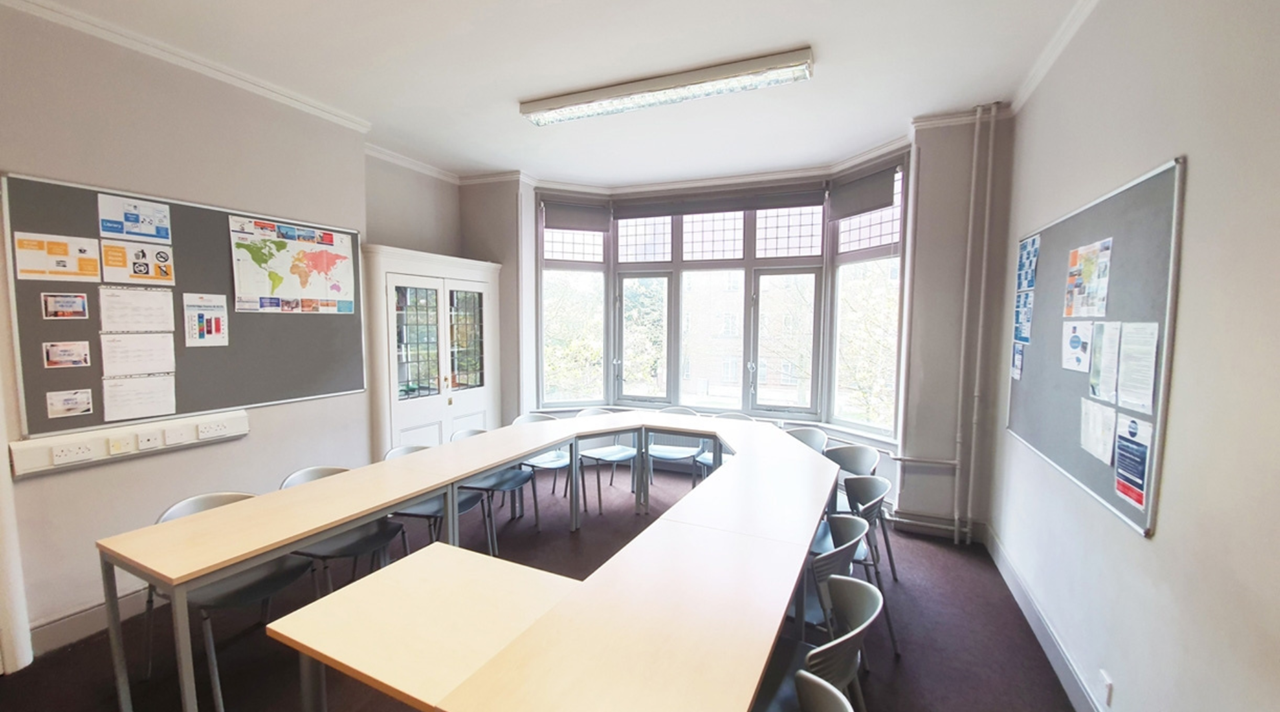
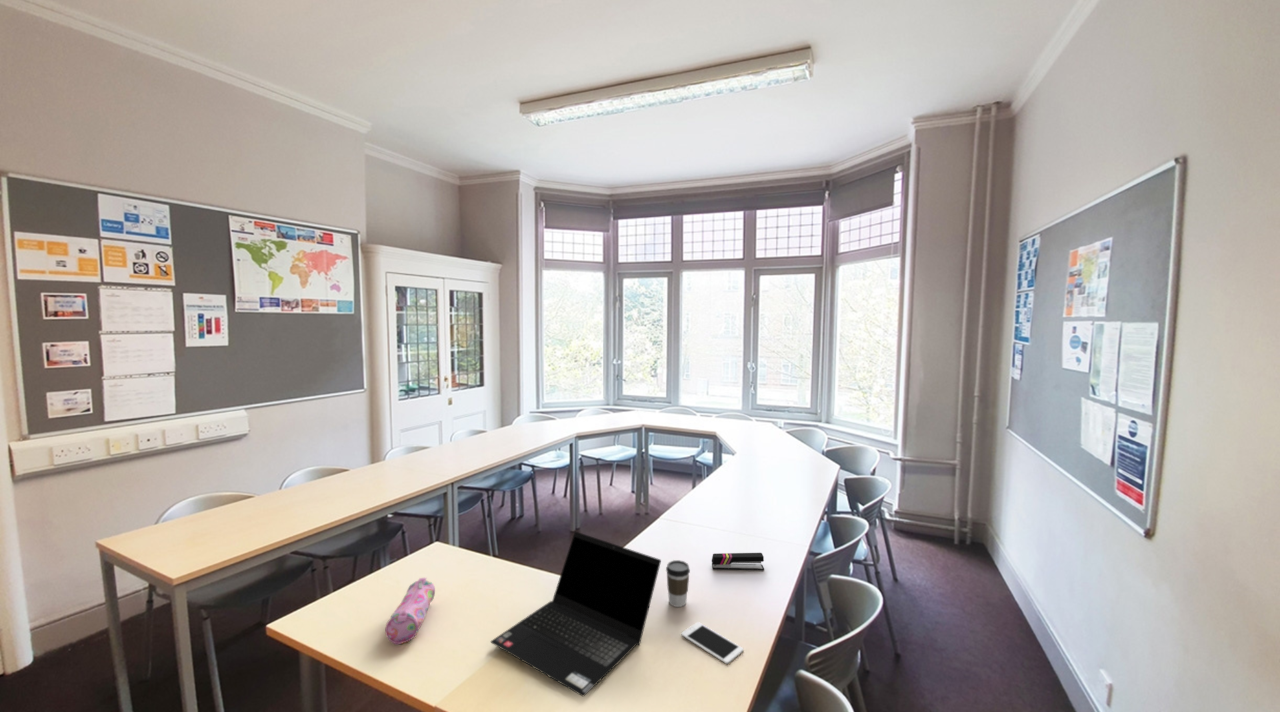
+ pencil case [384,577,436,645]
+ laptop computer [489,531,662,697]
+ coffee cup [665,559,691,608]
+ cell phone [680,621,744,665]
+ stapler [711,552,765,571]
